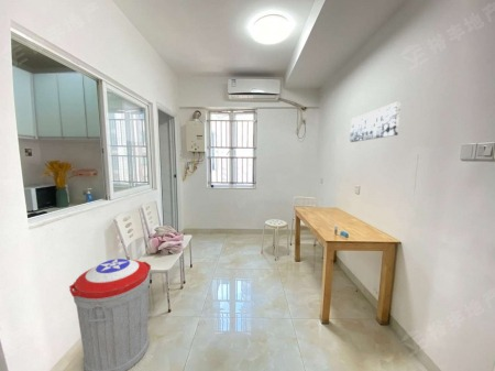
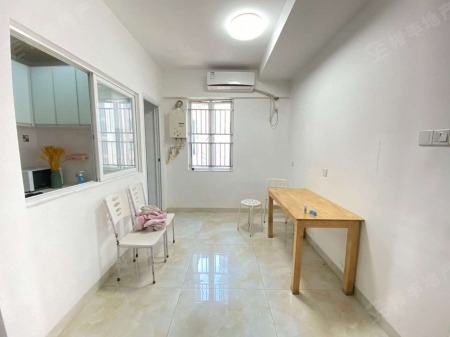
- trash can [68,258,152,371]
- wall art [349,101,402,143]
